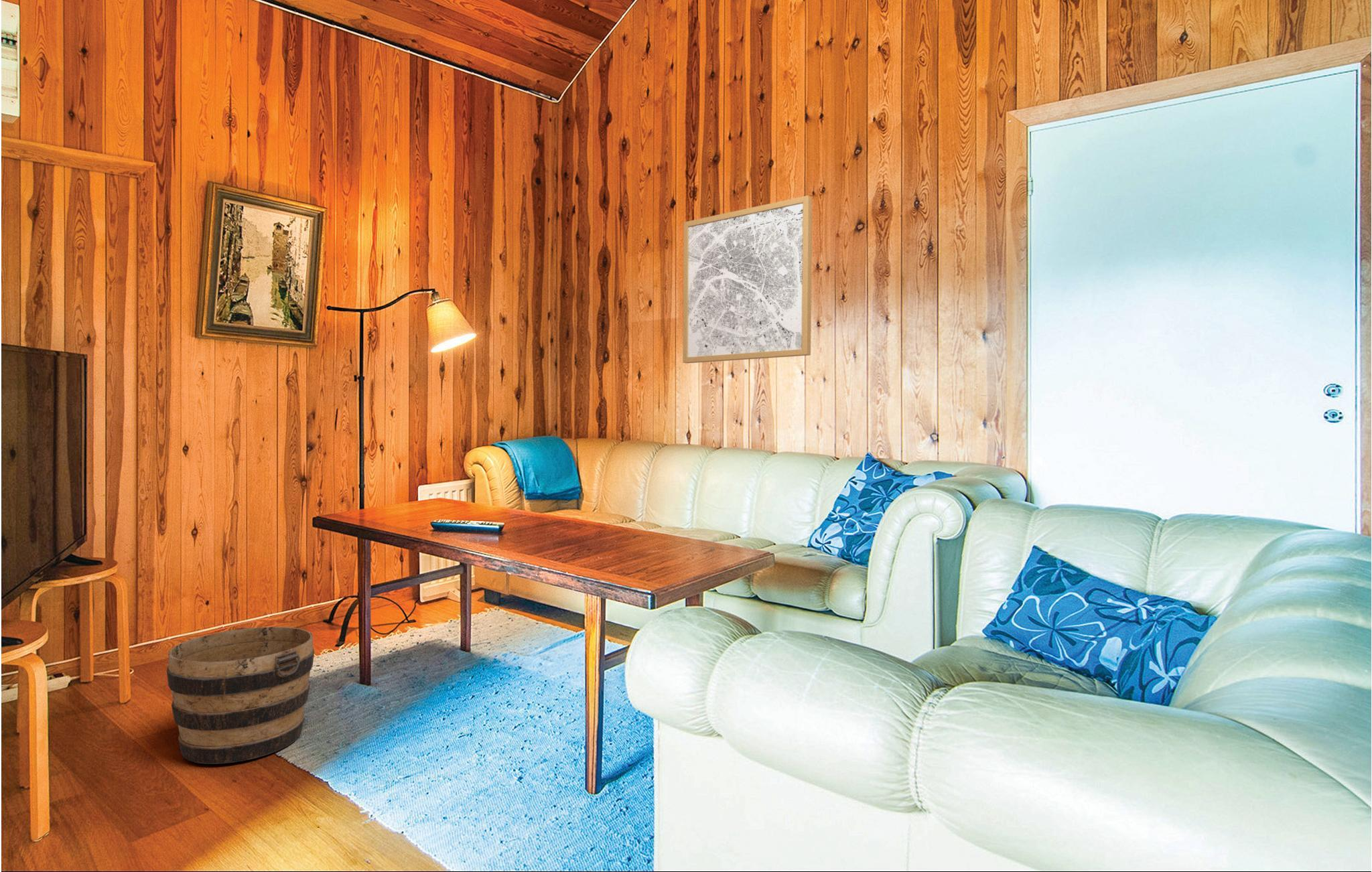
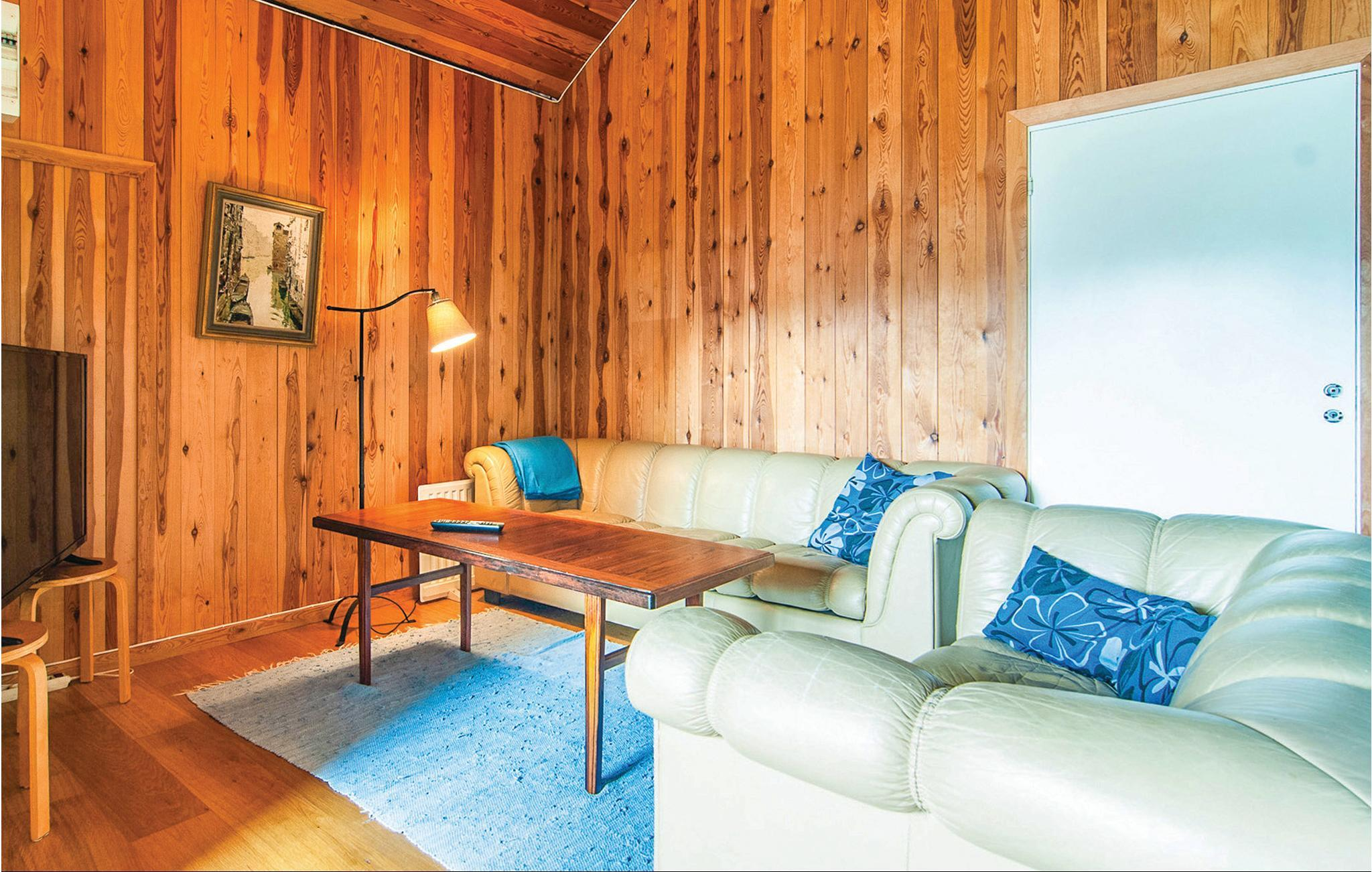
- bucket [166,626,315,765]
- wall art [682,195,813,364]
